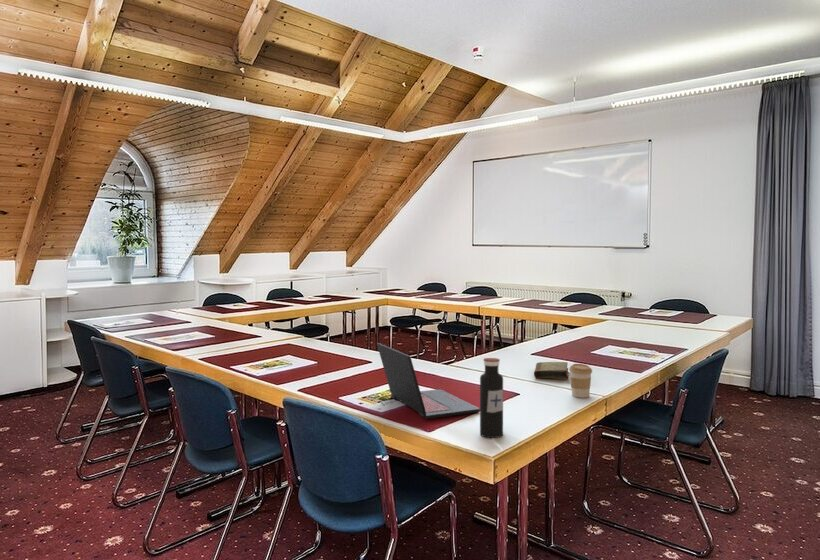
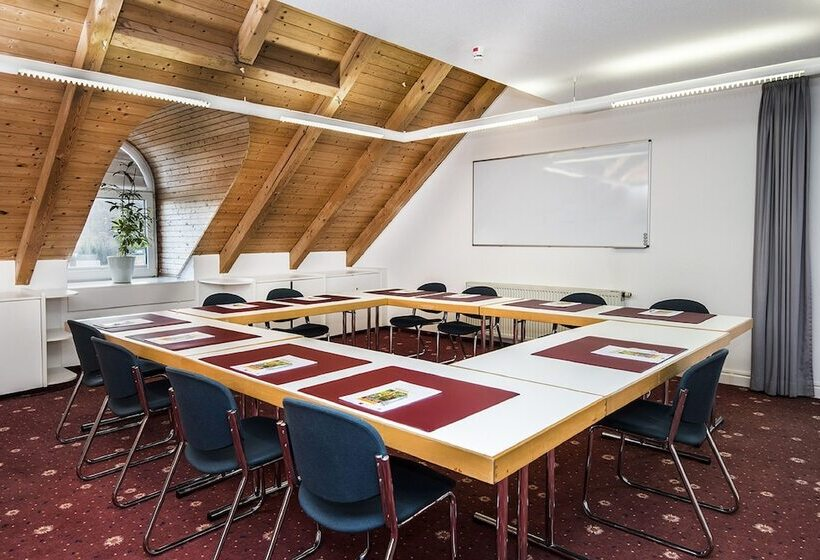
- coffee cup [568,363,593,399]
- laptop [376,342,480,420]
- book [533,361,569,380]
- water bottle [479,357,504,439]
